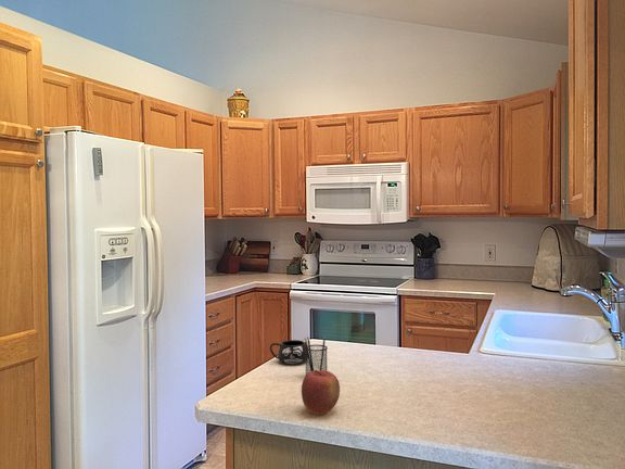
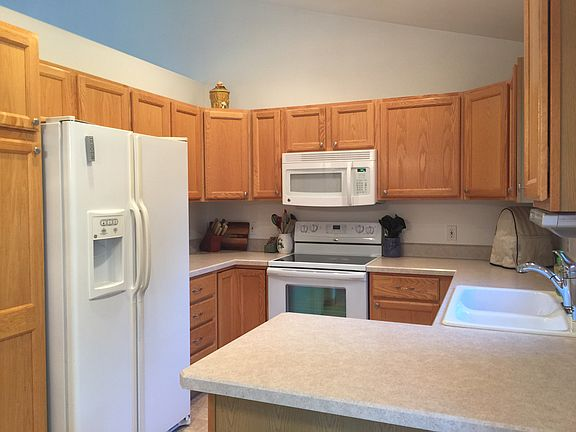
- pencil holder [304,334,329,377]
- apple [301,369,341,416]
- mug [269,339,308,366]
